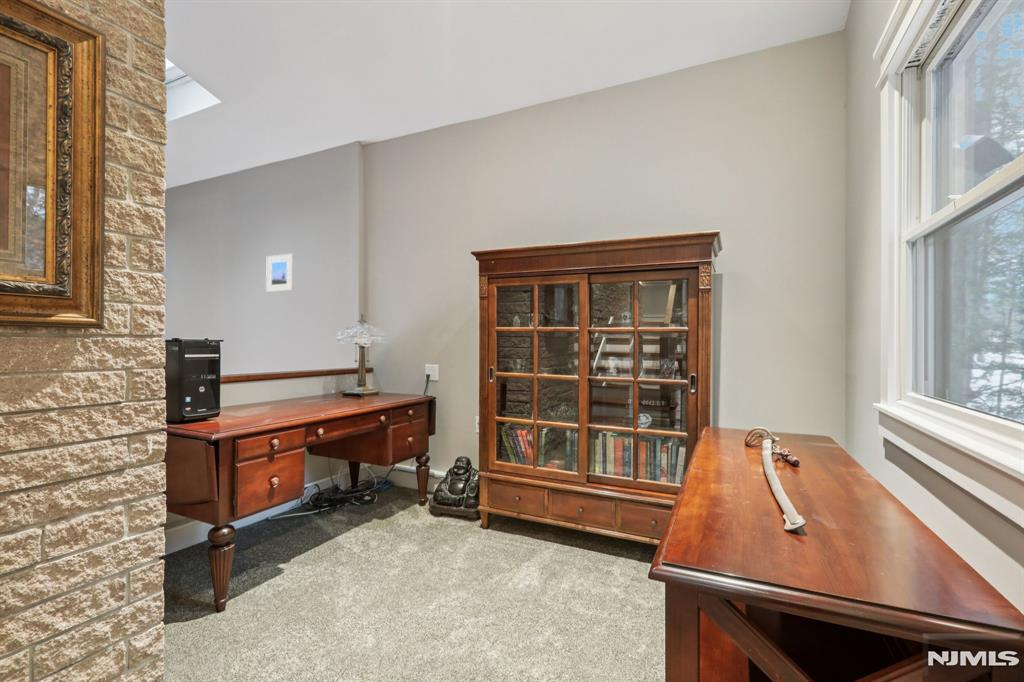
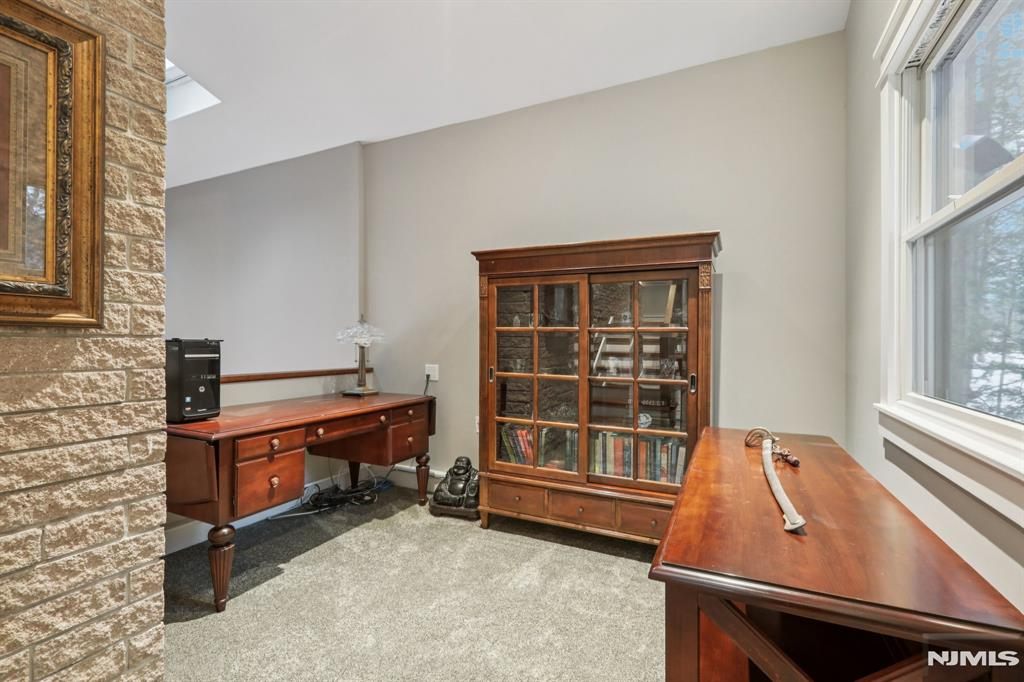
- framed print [265,253,294,293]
